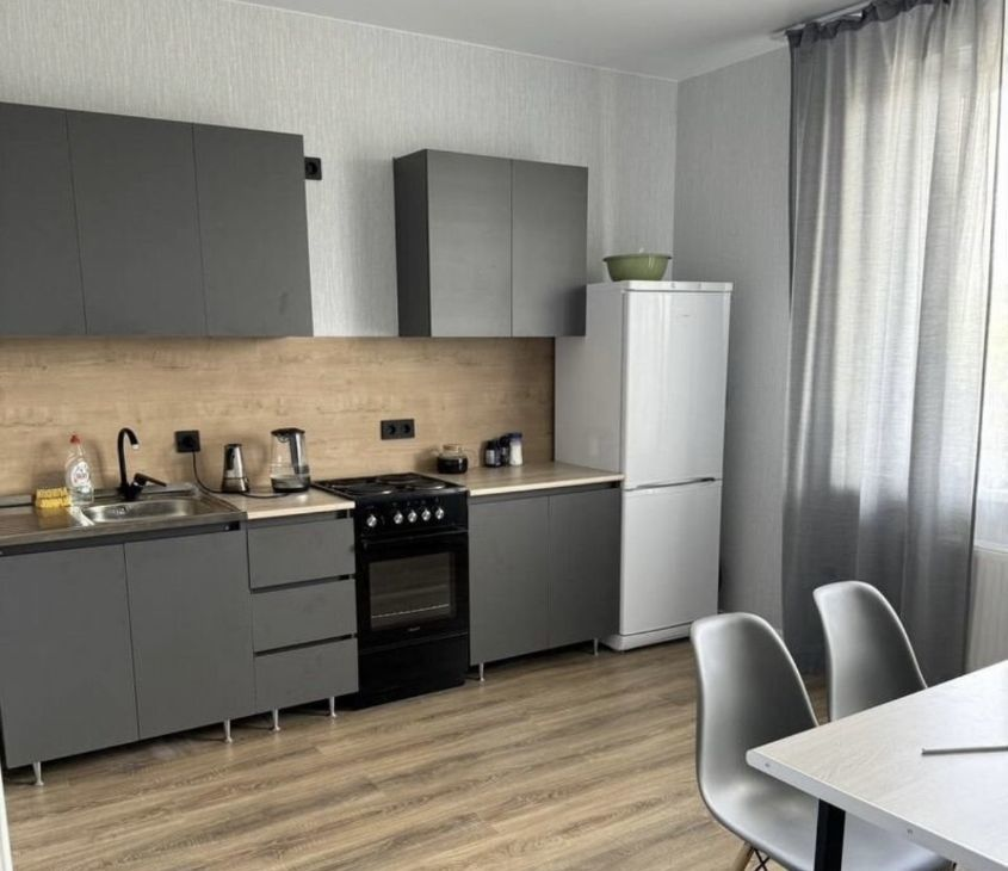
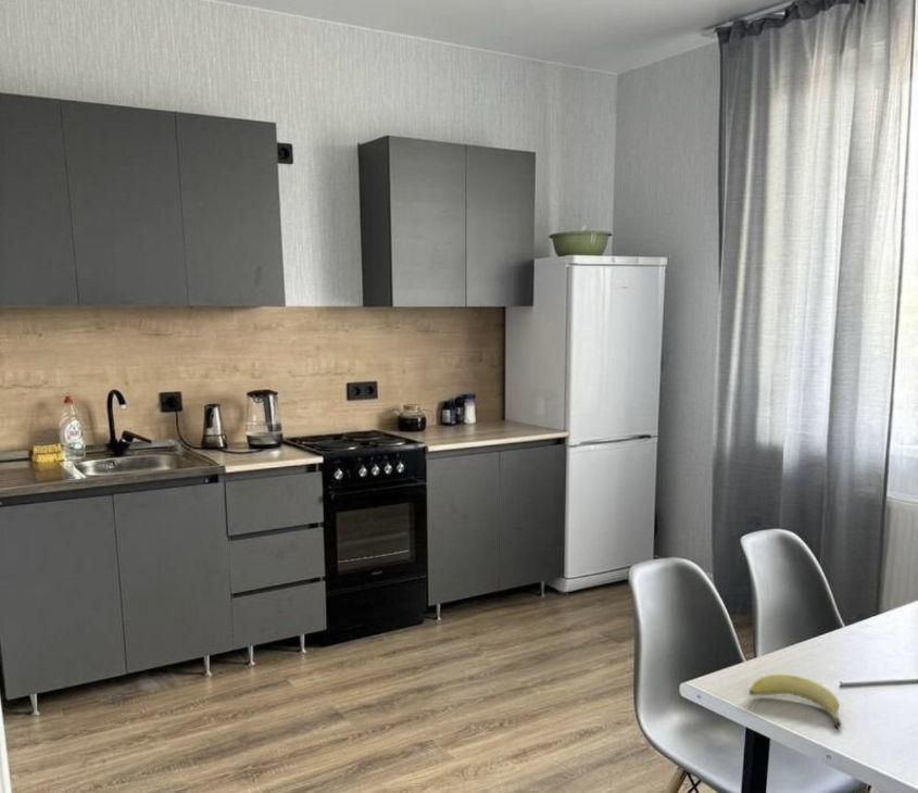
+ fruit [747,674,843,730]
